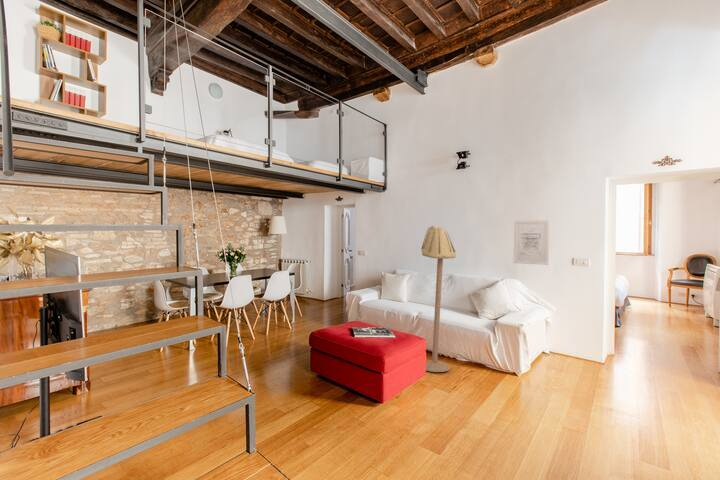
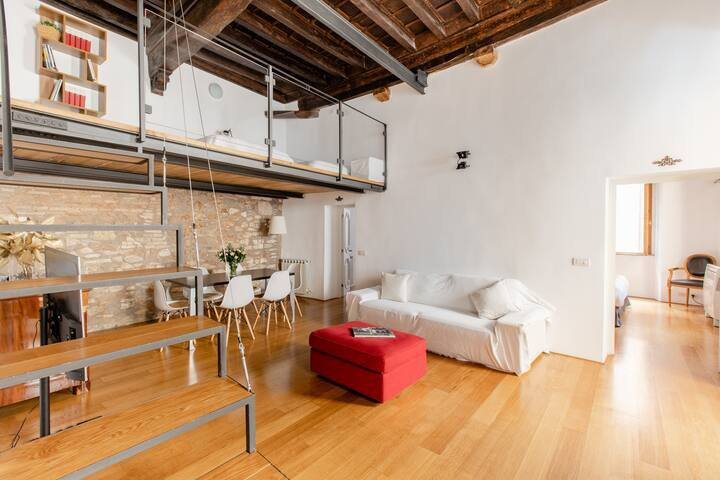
- floor lamp [421,224,457,373]
- wall art [513,219,550,266]
